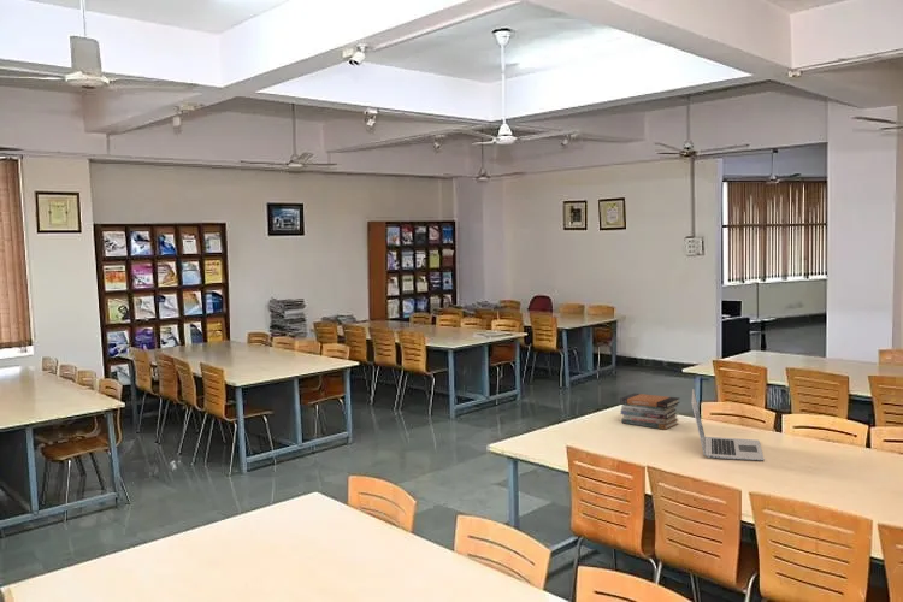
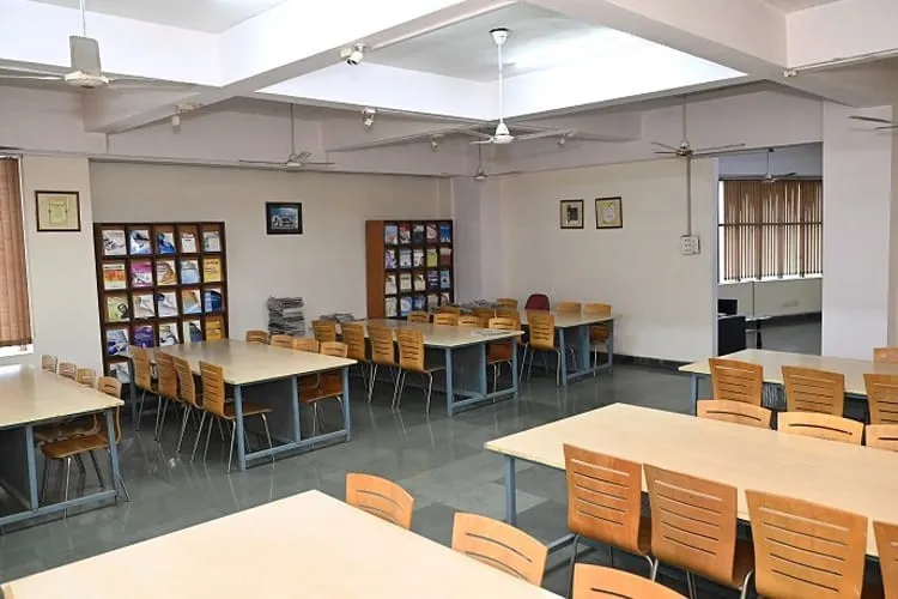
- book stack [619,393,681,431]
- laptop [691,388,766,461]
